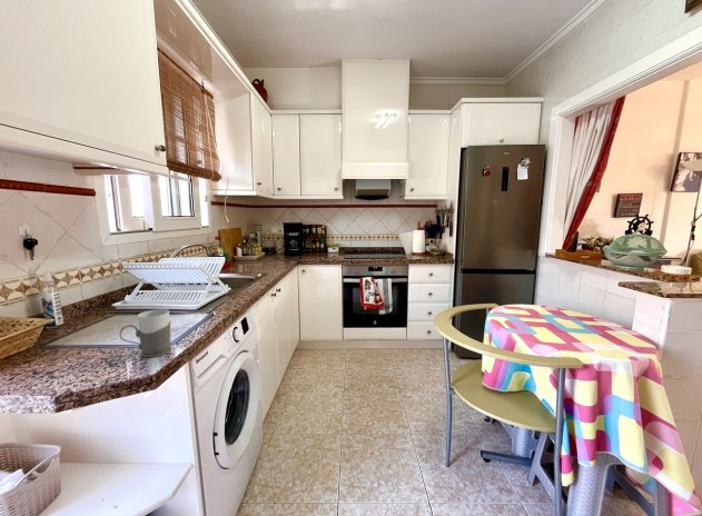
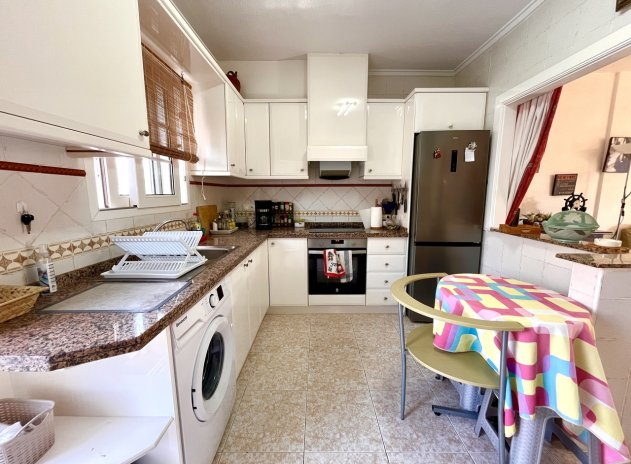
- mug [119,308,172,358]
